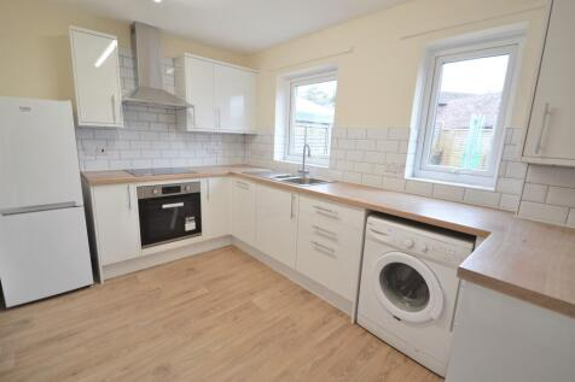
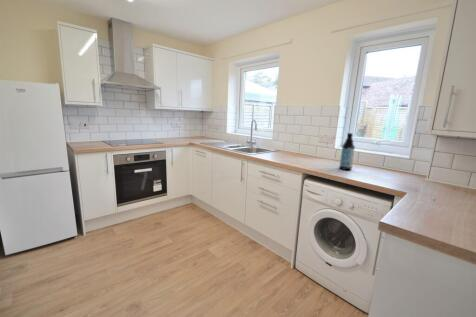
+ water bottle [338,132,356,171]
